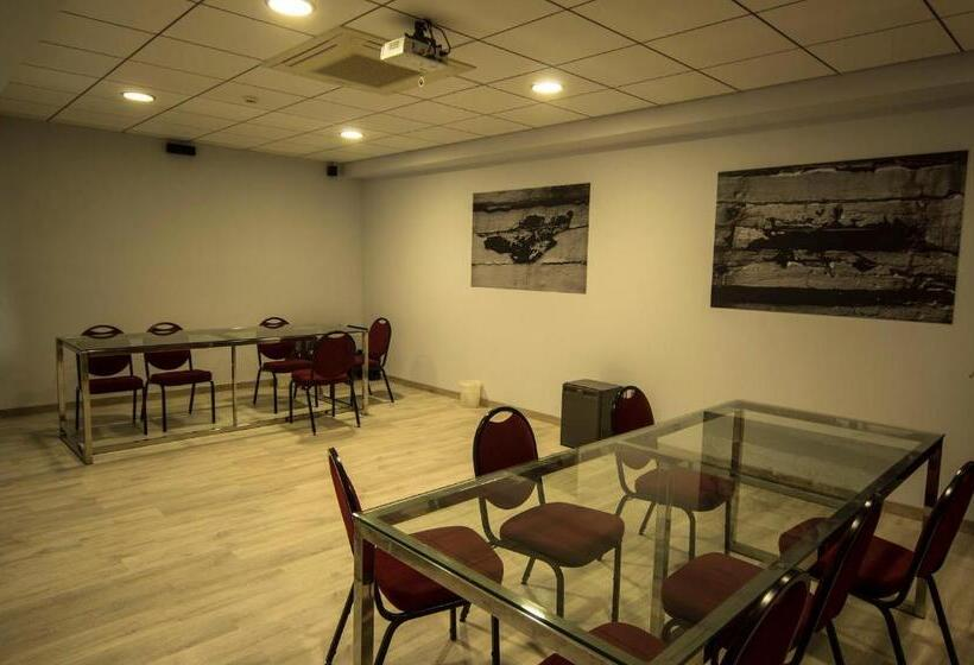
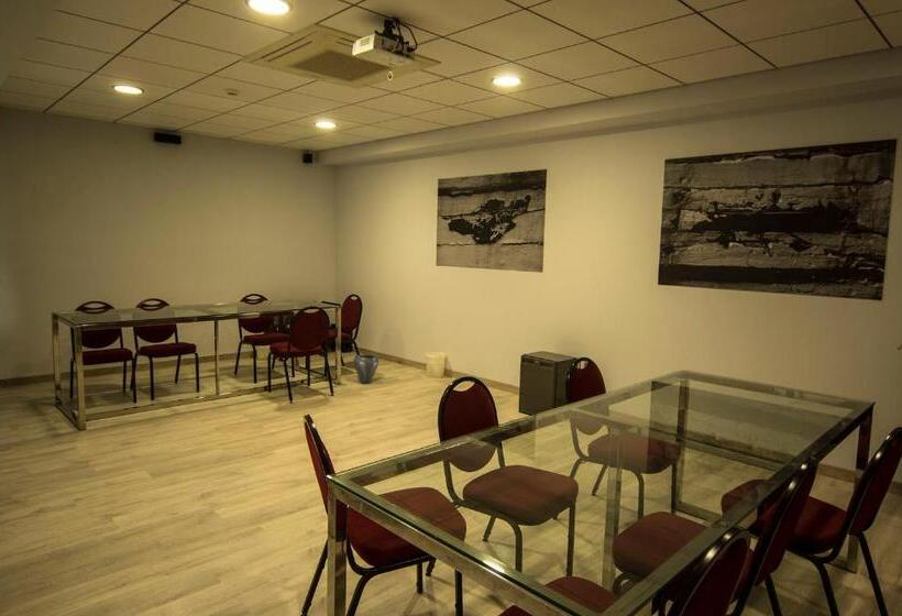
+ vase [352,353,380,385]
